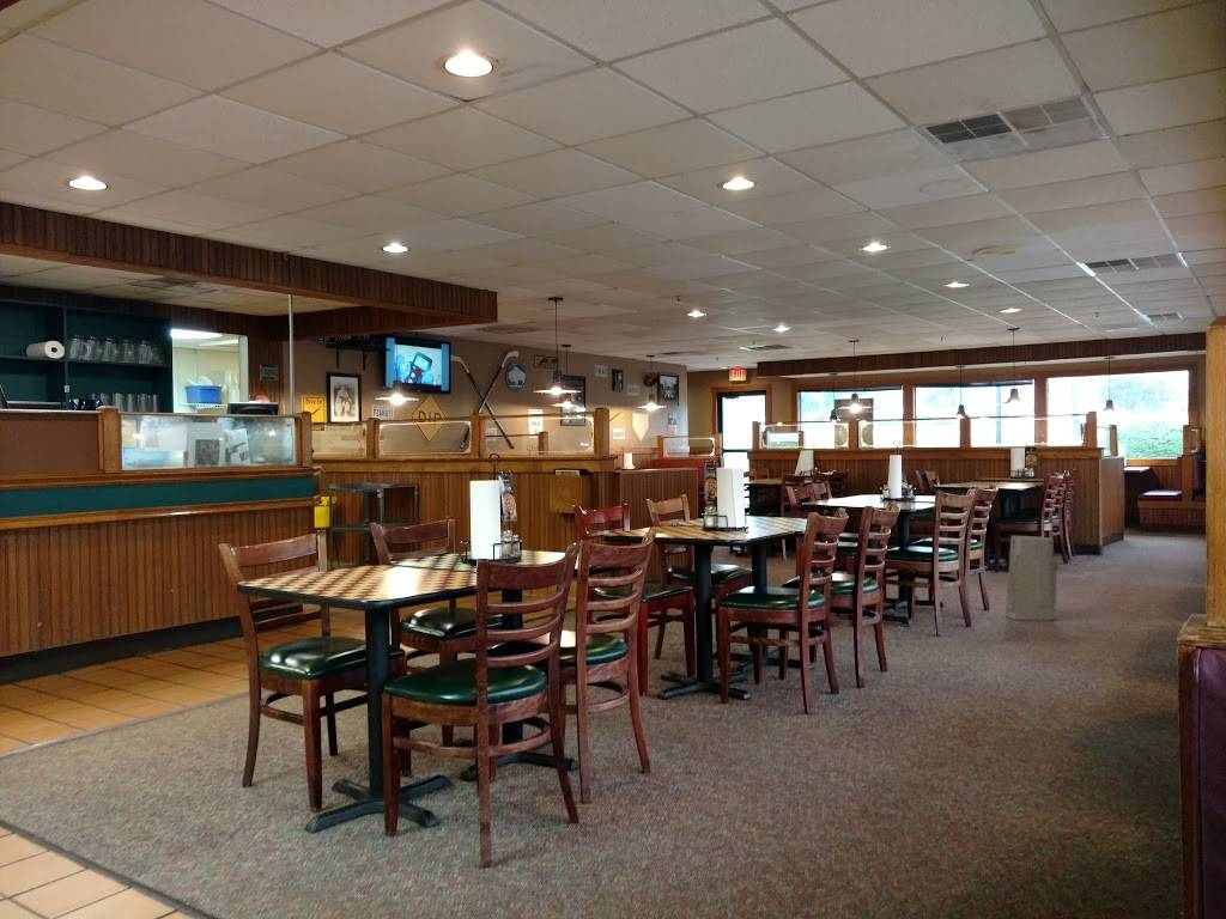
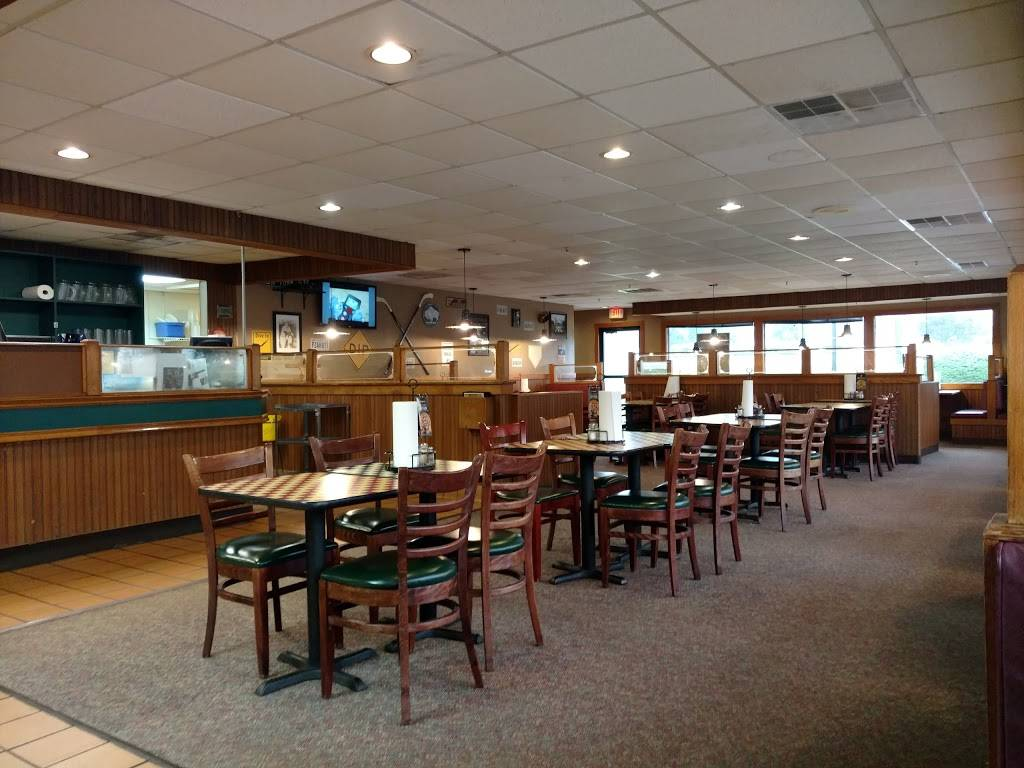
- air purifier [1003,535,1057,622]
